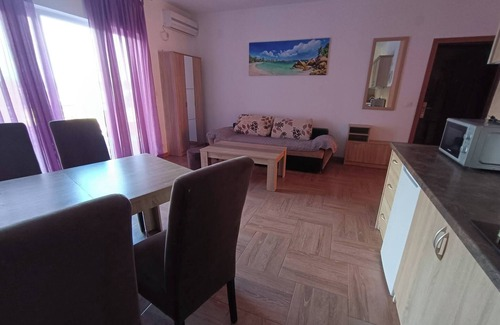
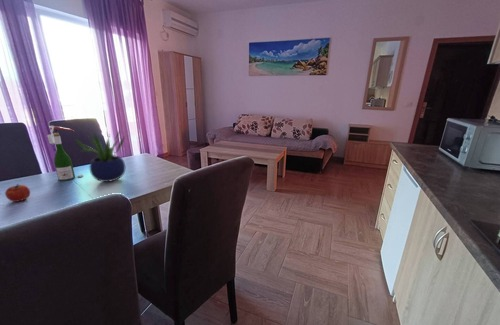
+ potted plant [73,129,127,183]
+ fruit [4,183,31,203]
+ wine bottle [46,124,84,182]
